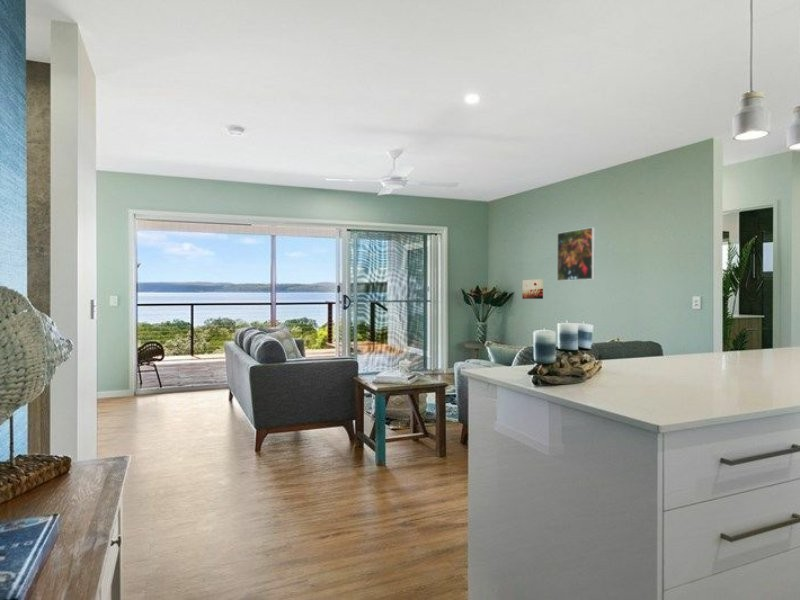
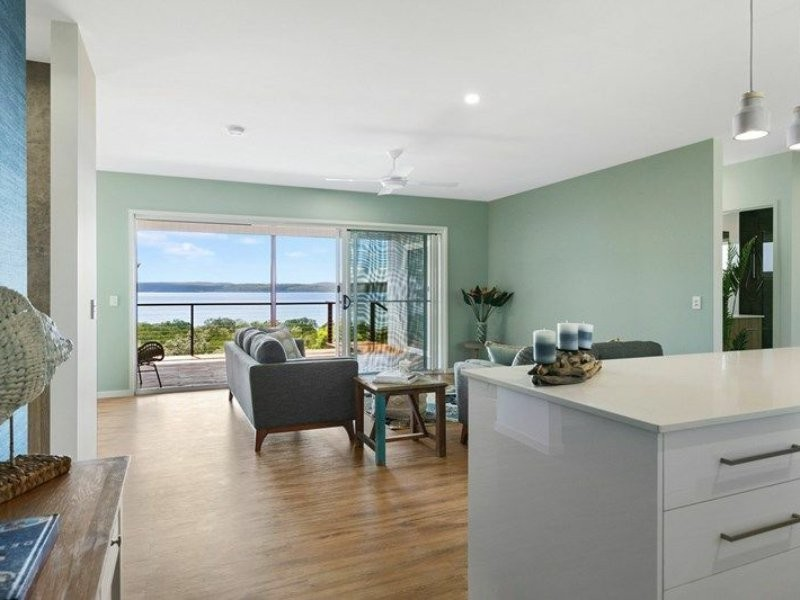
- wall art [521,278,544,300]
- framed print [556,226,596,282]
